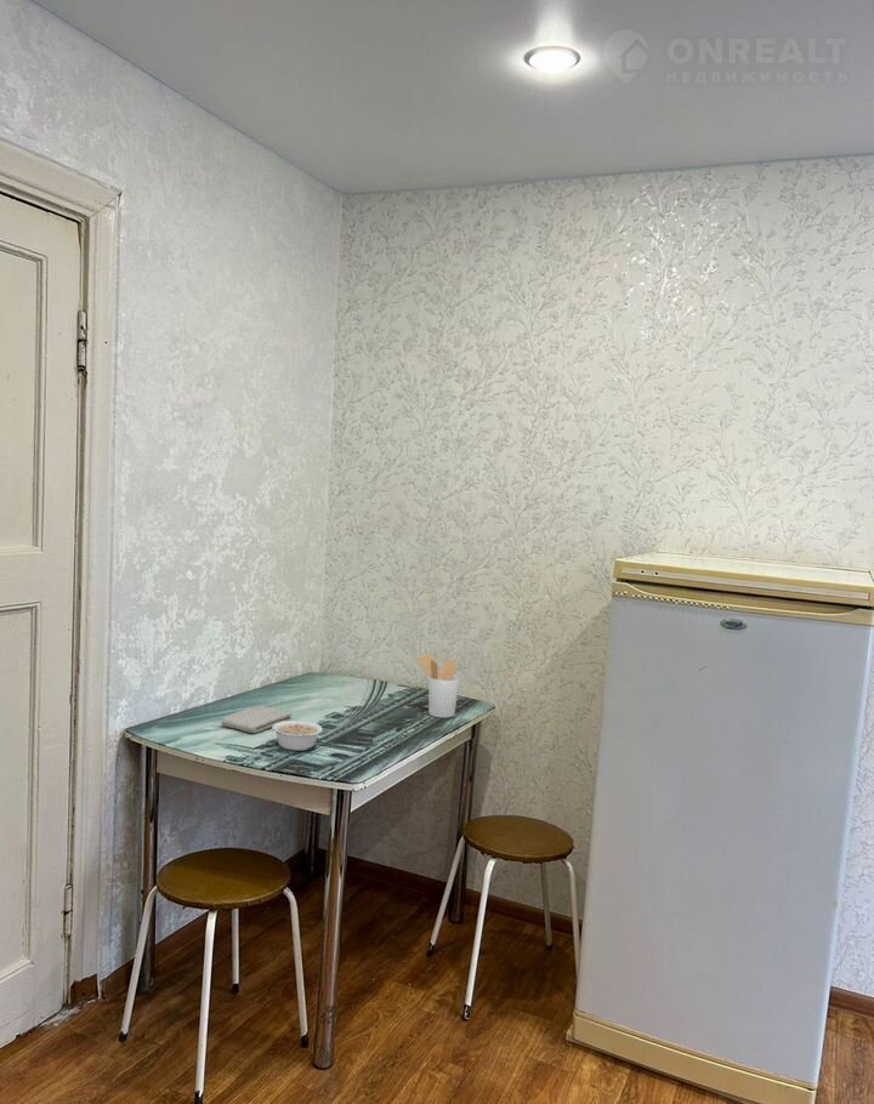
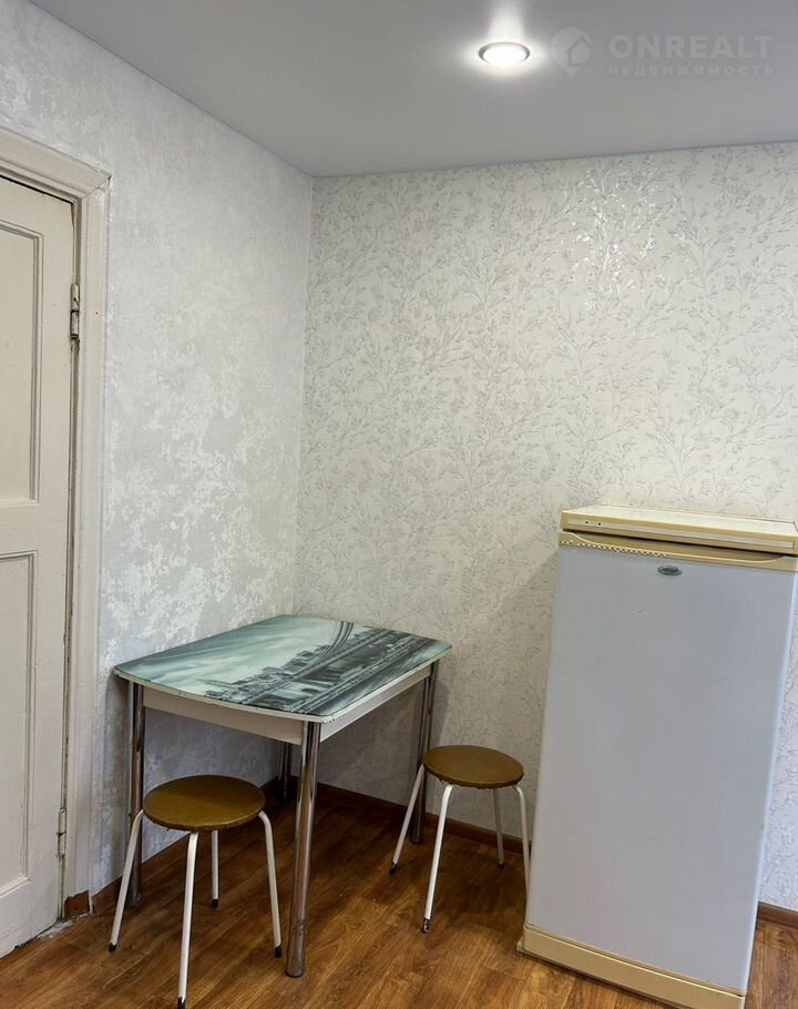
- utensil holder [415,654,460,719]
- washcloth [221,705,293,734]
- legume [271,719,324,752]
